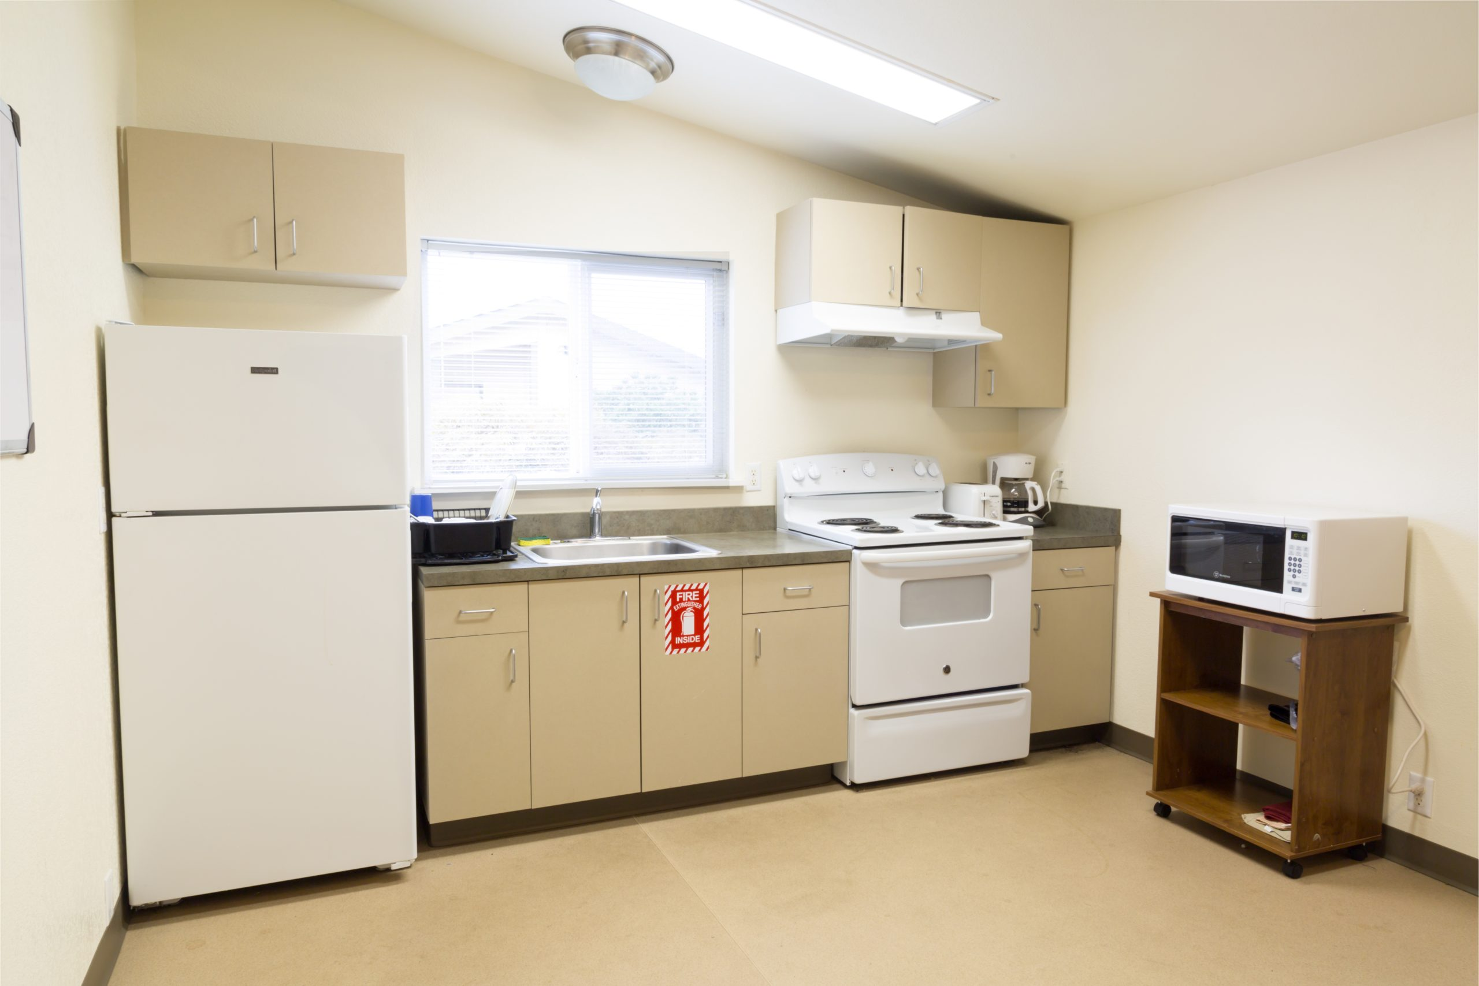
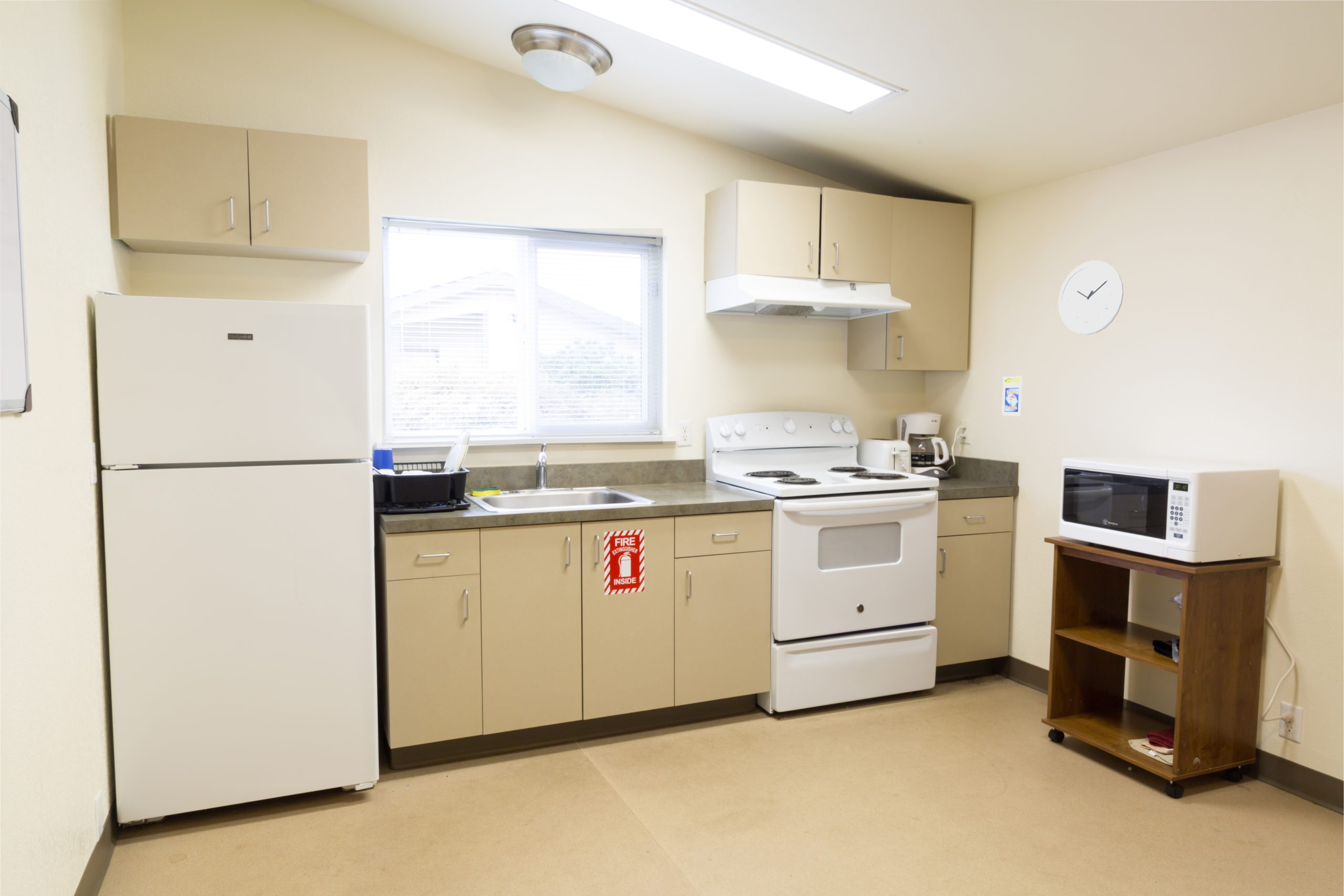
+ wall clock [1058,260,1124,335]
+ trading card display case [1001,376,1023,416]
